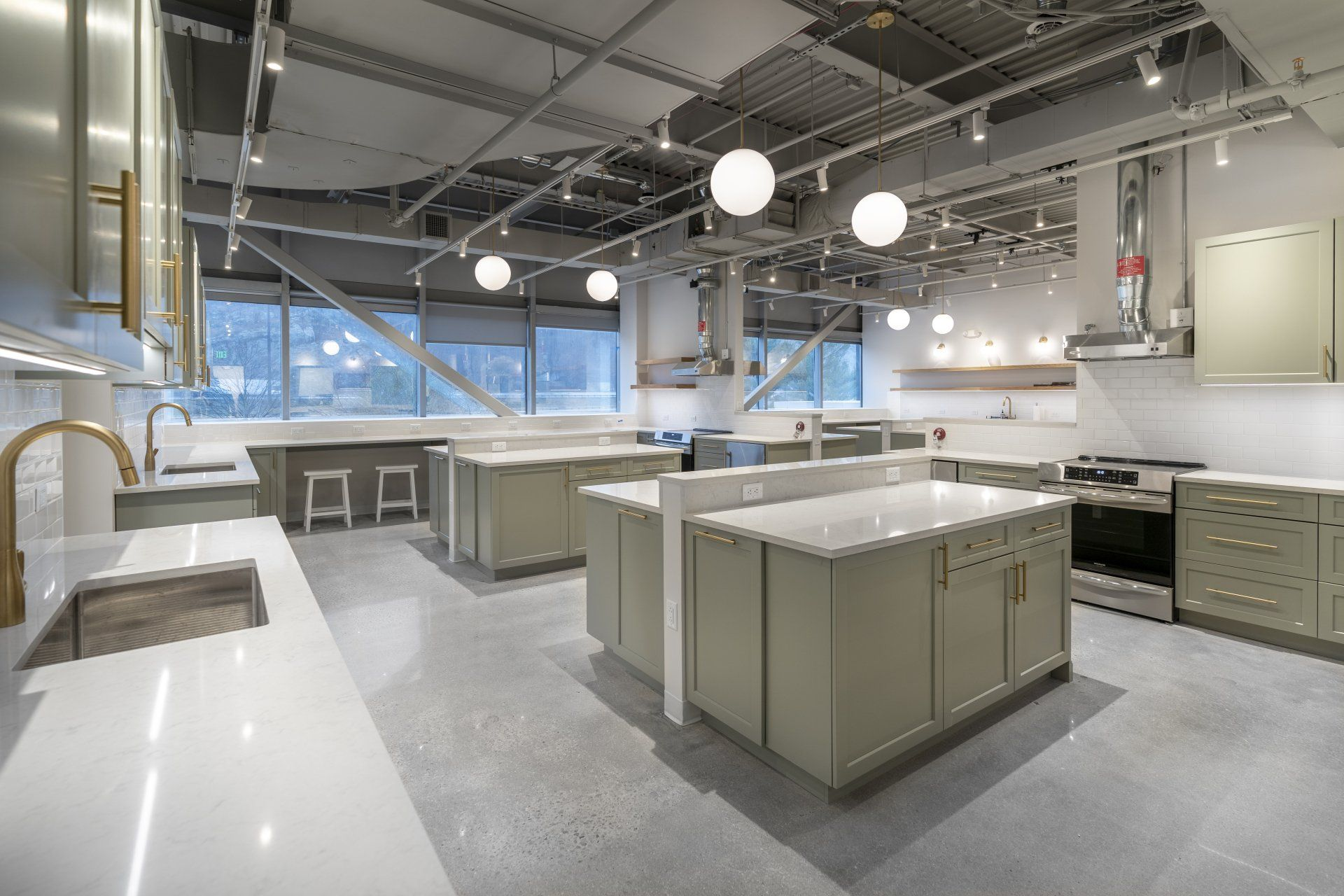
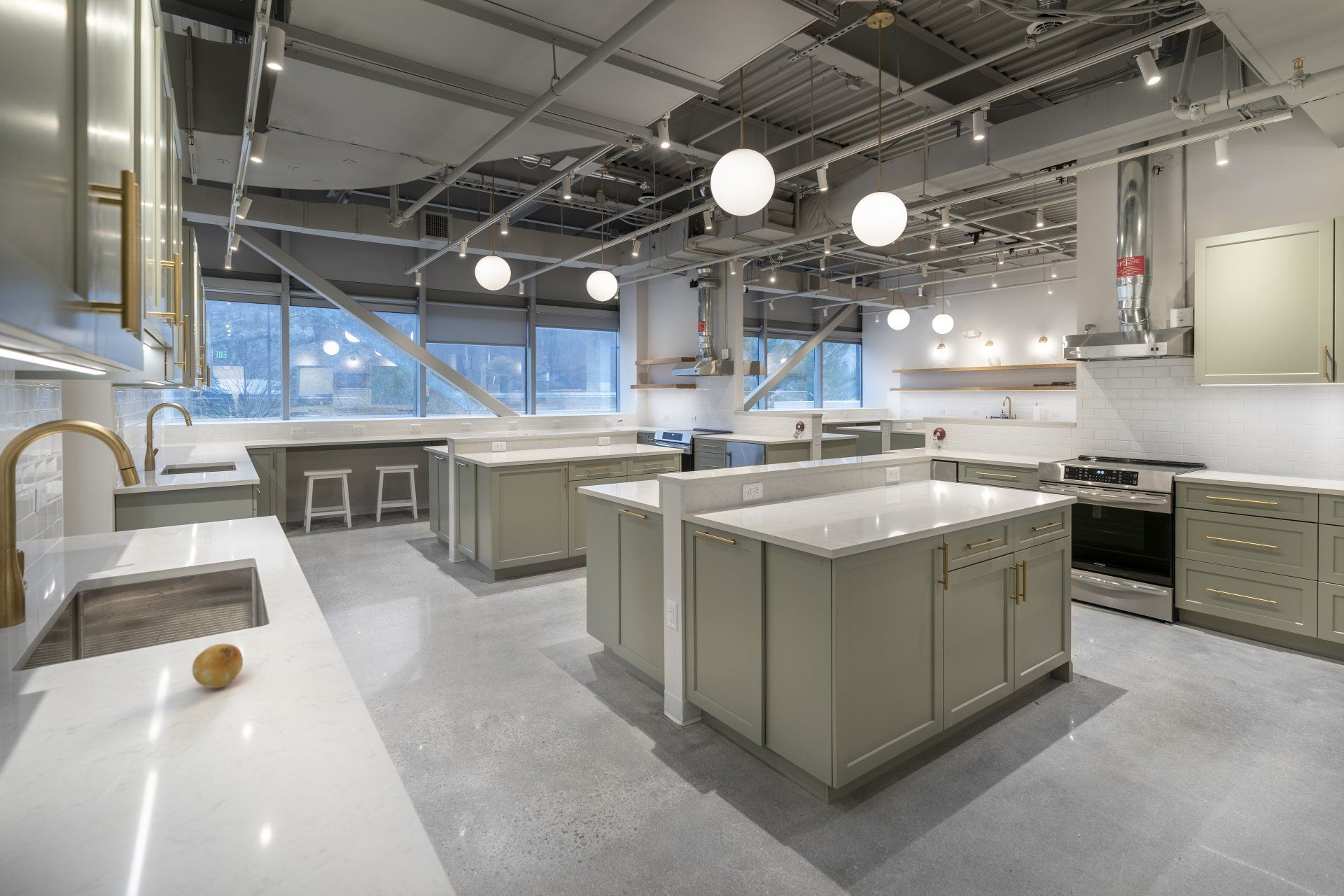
+ fruit [192,643,244,689]
